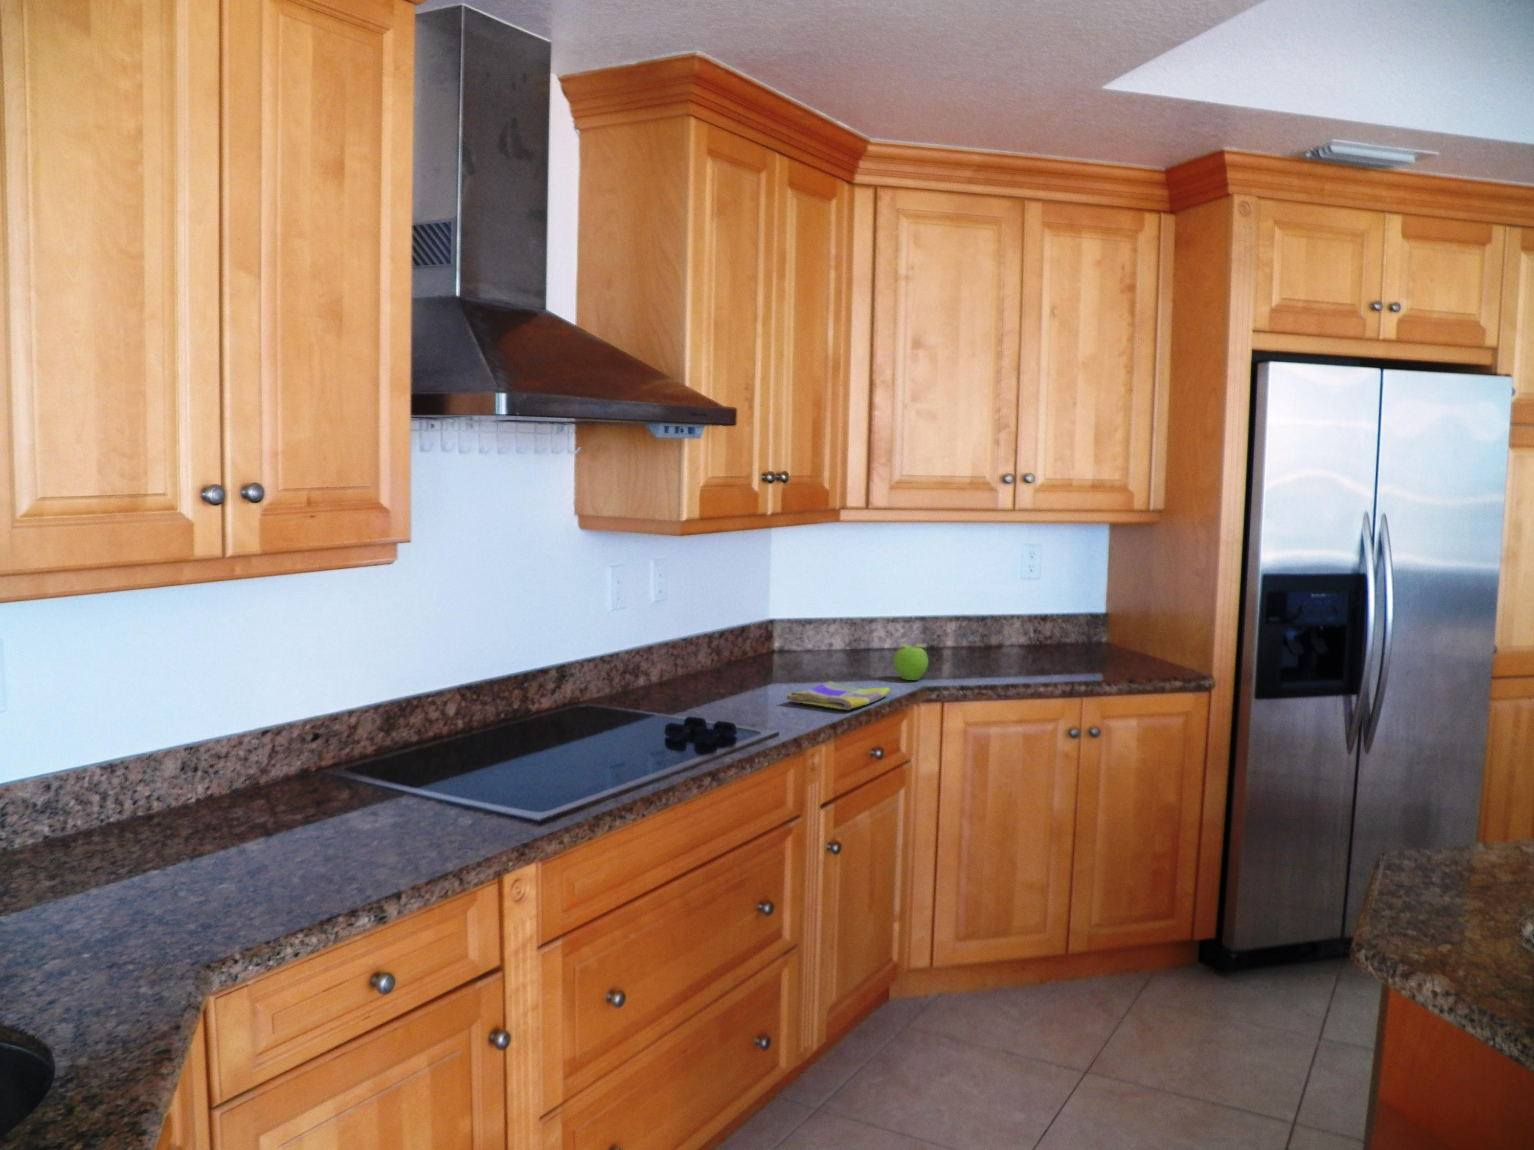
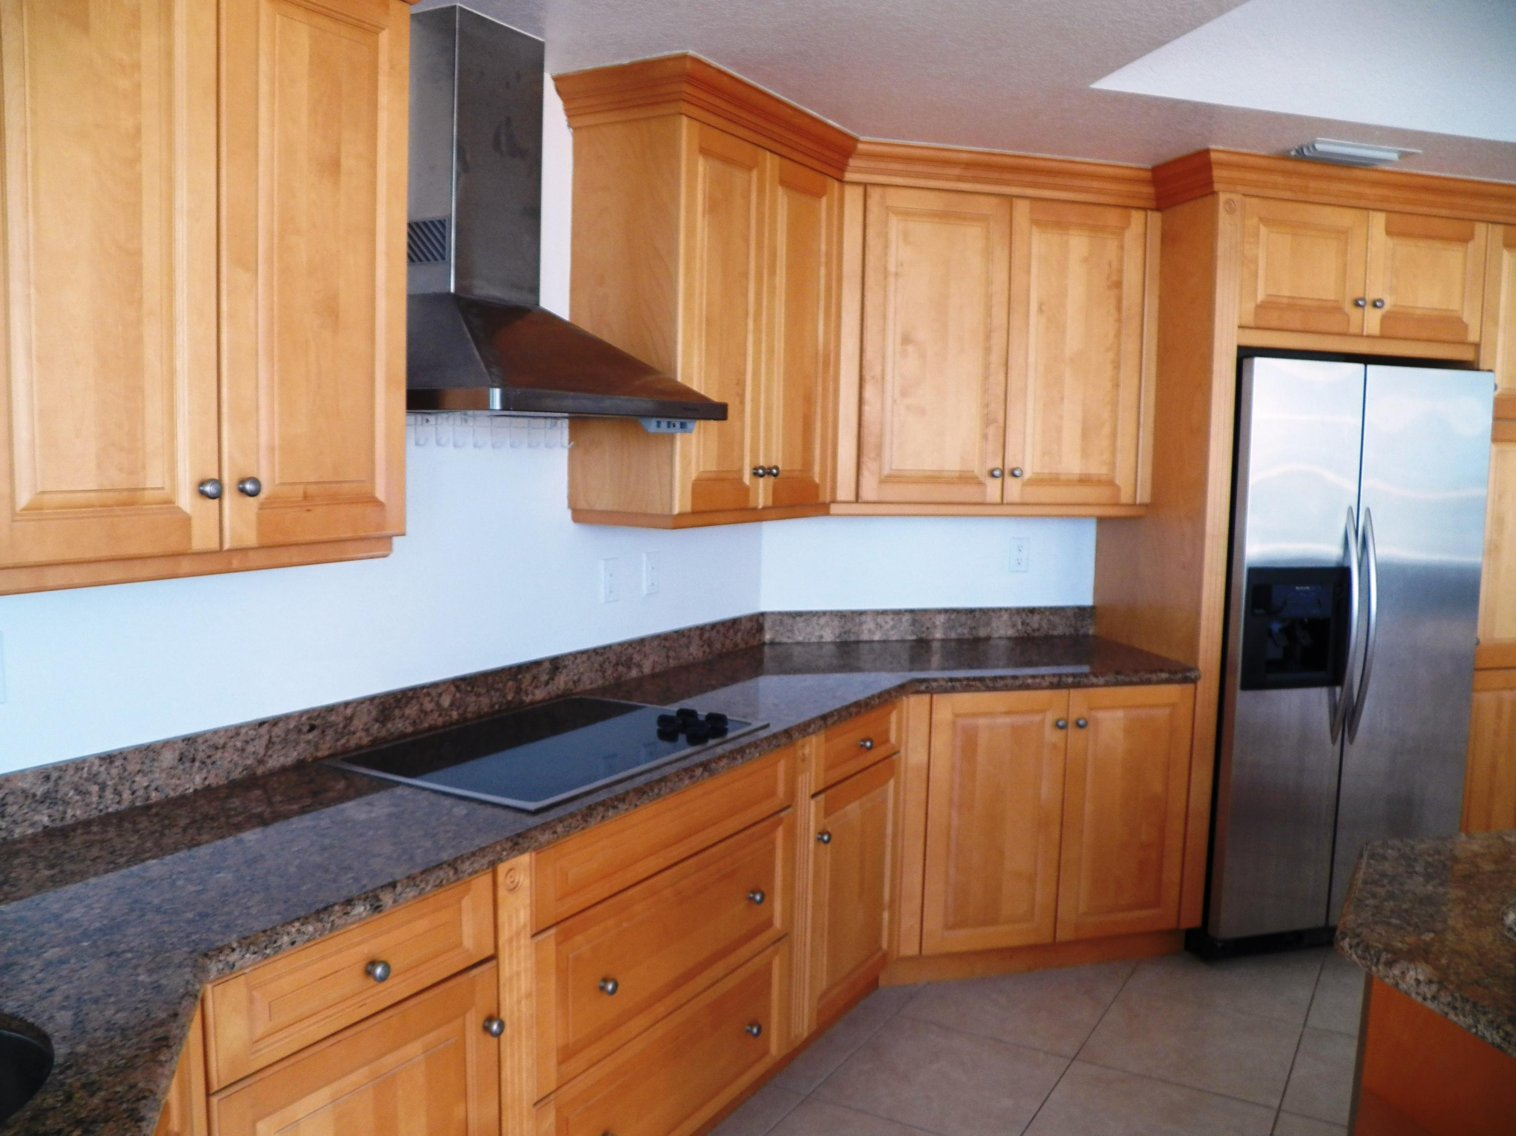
- fruit [894,641,929,681]
- dish towel [785,681,890,710]
